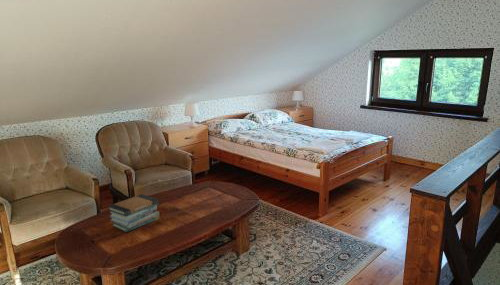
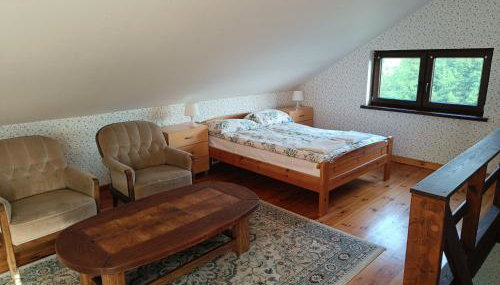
- book stack [107,193,161,233]
